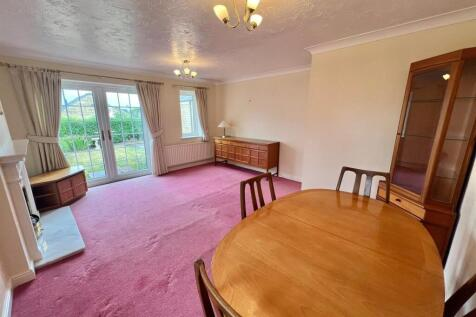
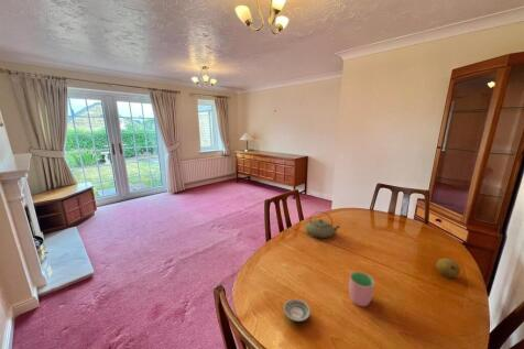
+ fruit [436,258,461,279]
+ teapot [305,210,341,239]
+ cup [348,271,375,307]
+ saucer [283,298,312,323]
